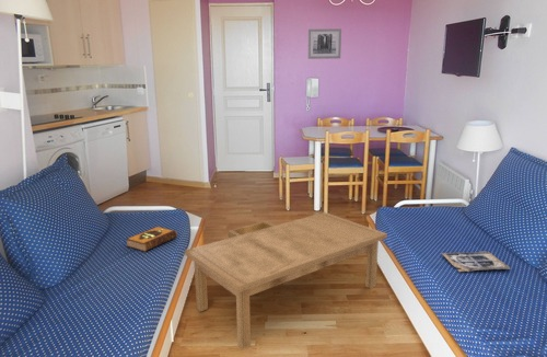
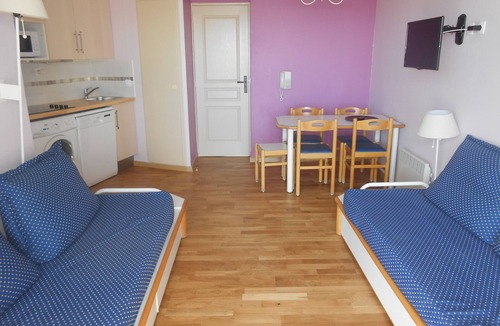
- wall art [307,27,342,60]
- magazine [440,251,512,273]
- coffee table [184,211,388,350]
- hardback book [125,226,178,253]
